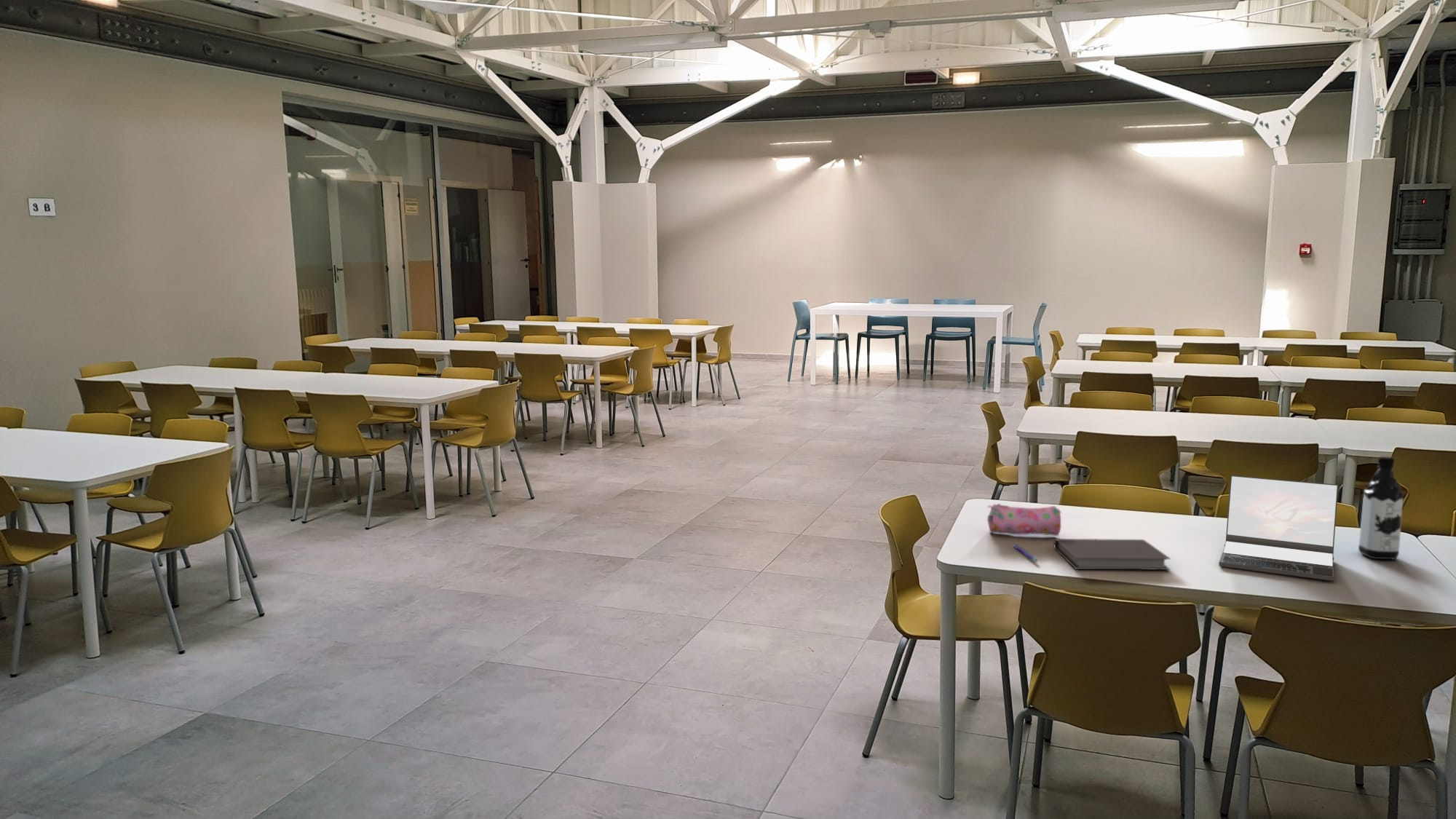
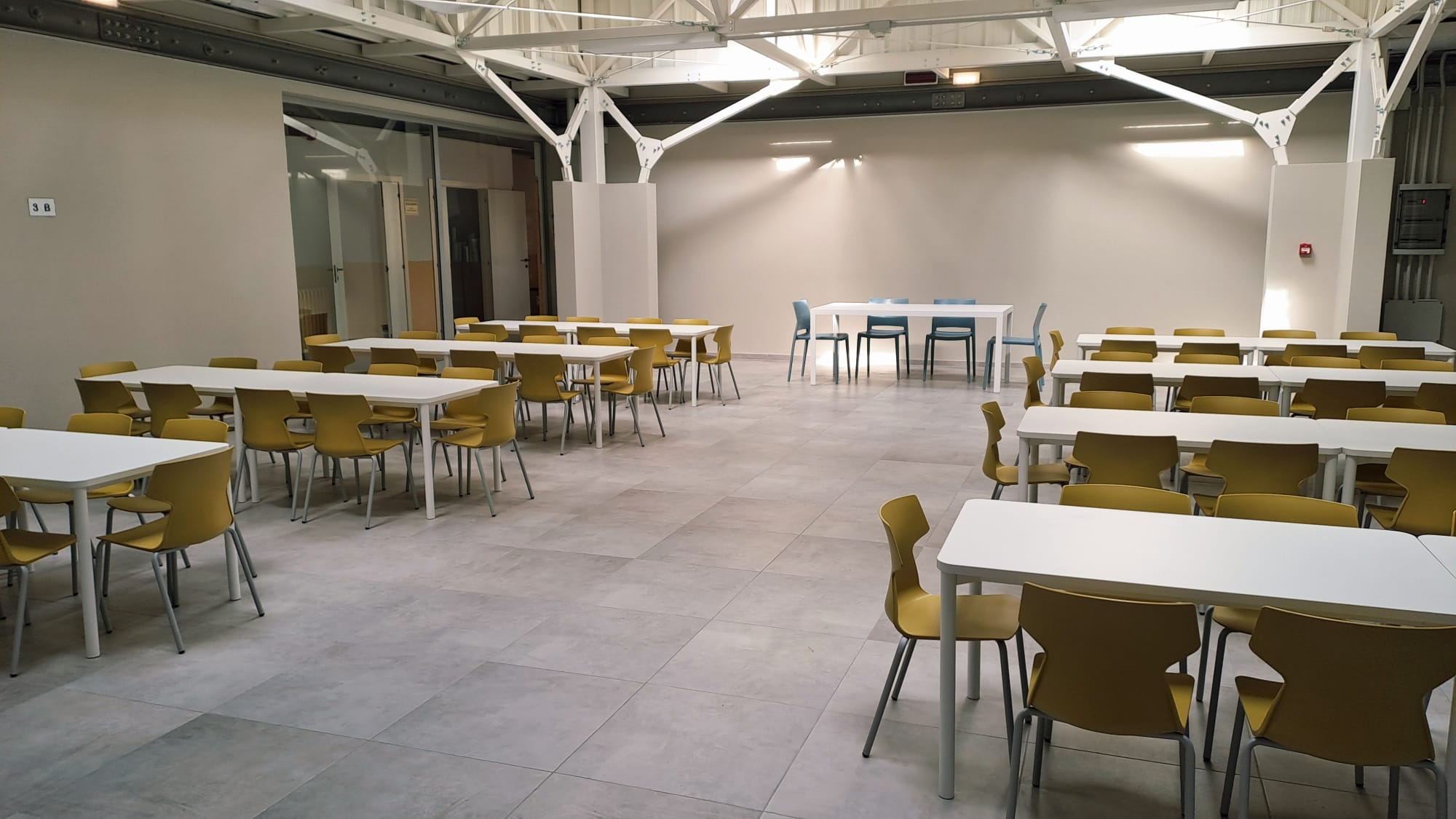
- water bottle [1358,456,1404,560]
- laptop [1218,475,1339,582]
- pencil case [986,503,1062,537]
- pen [1013,544,1038,563]
- notebook [1053,538,1172,571]
